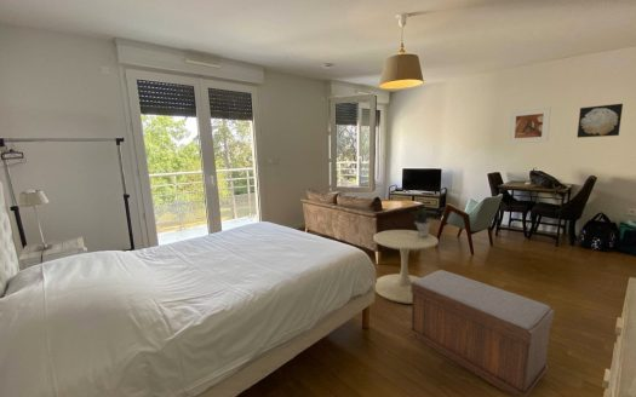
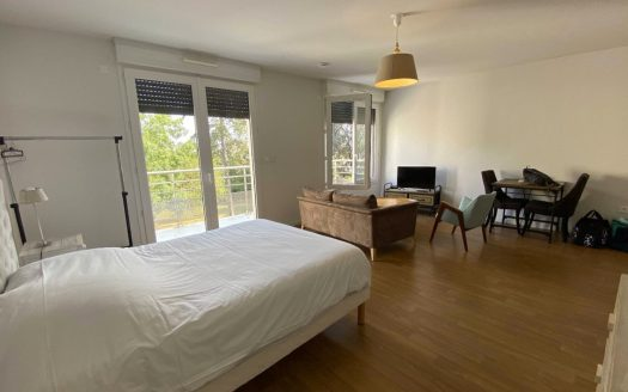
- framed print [508,107,552,145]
- bench [408,269,555,397]
- wall art [577,103,624,139]
- side table [372,229,440,305]
- potted plant [411,205,432,236]
